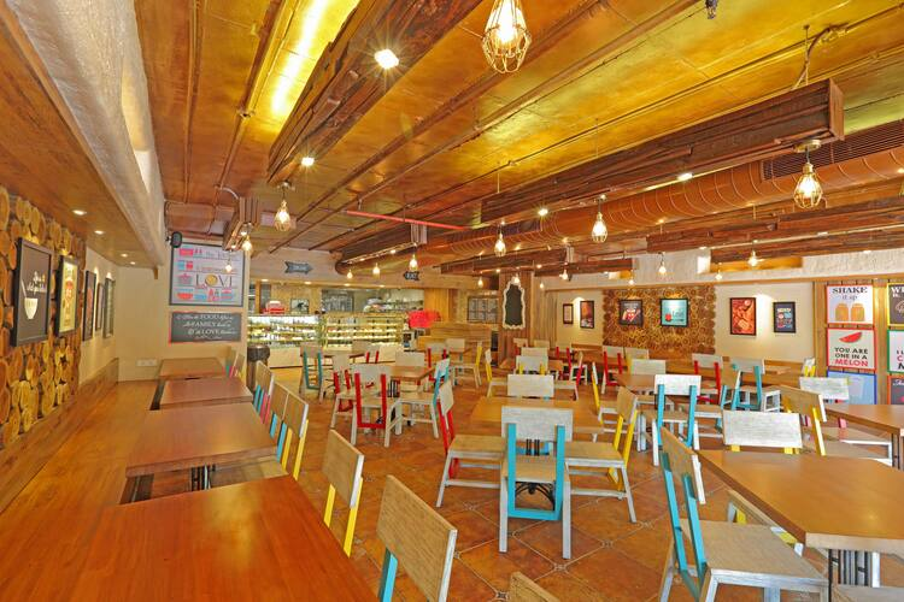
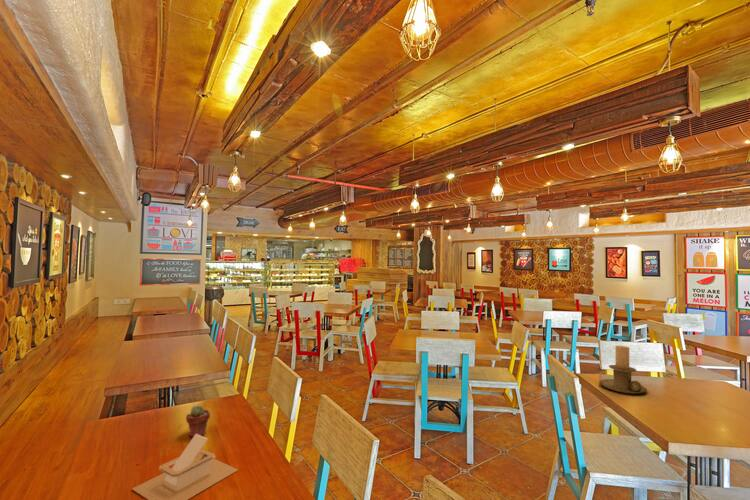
+ candle holder [598,345,648,395]
+ potted succulent [185,404,211,438]
+ napkin holder [131,434,239,500]
